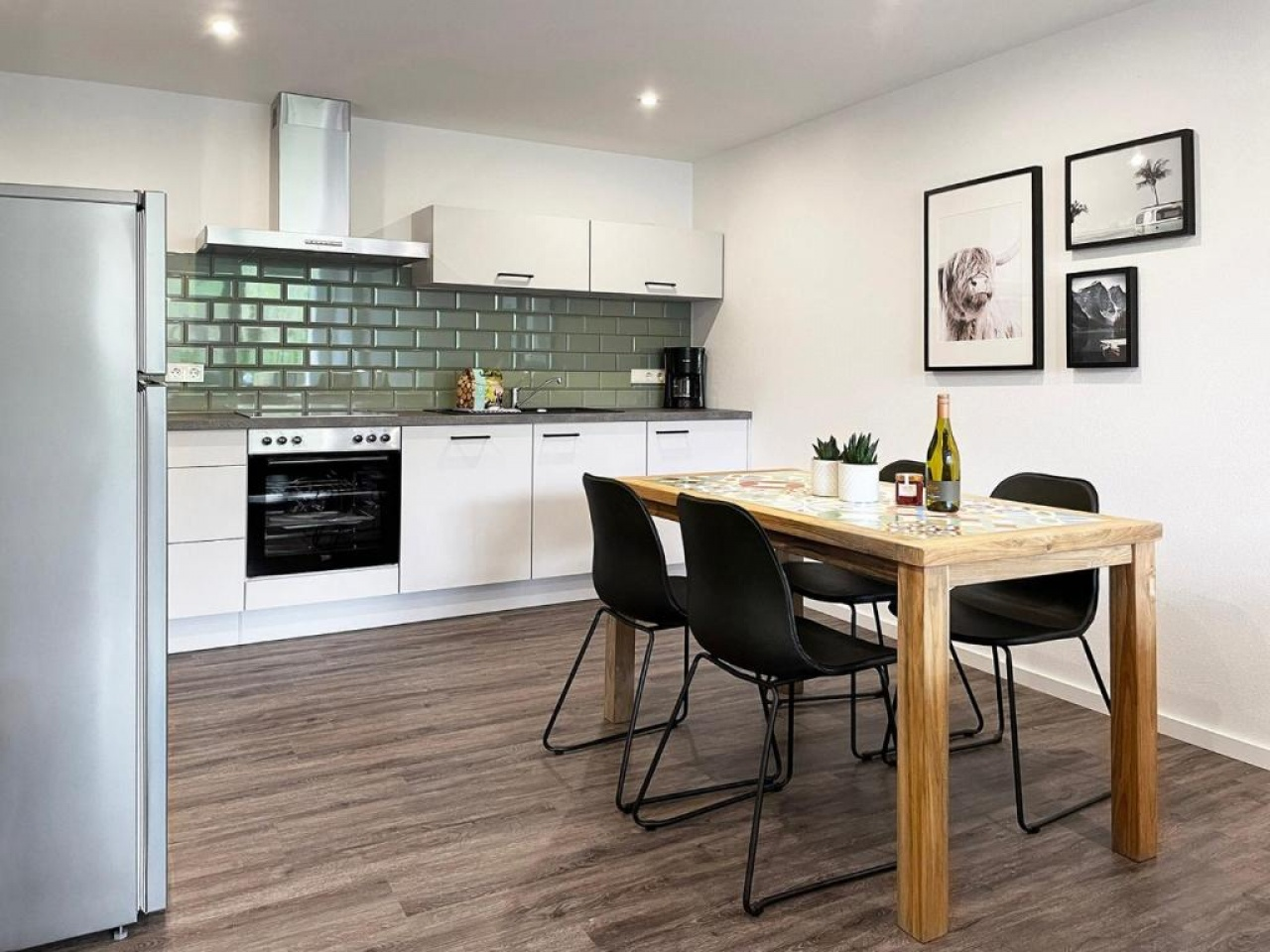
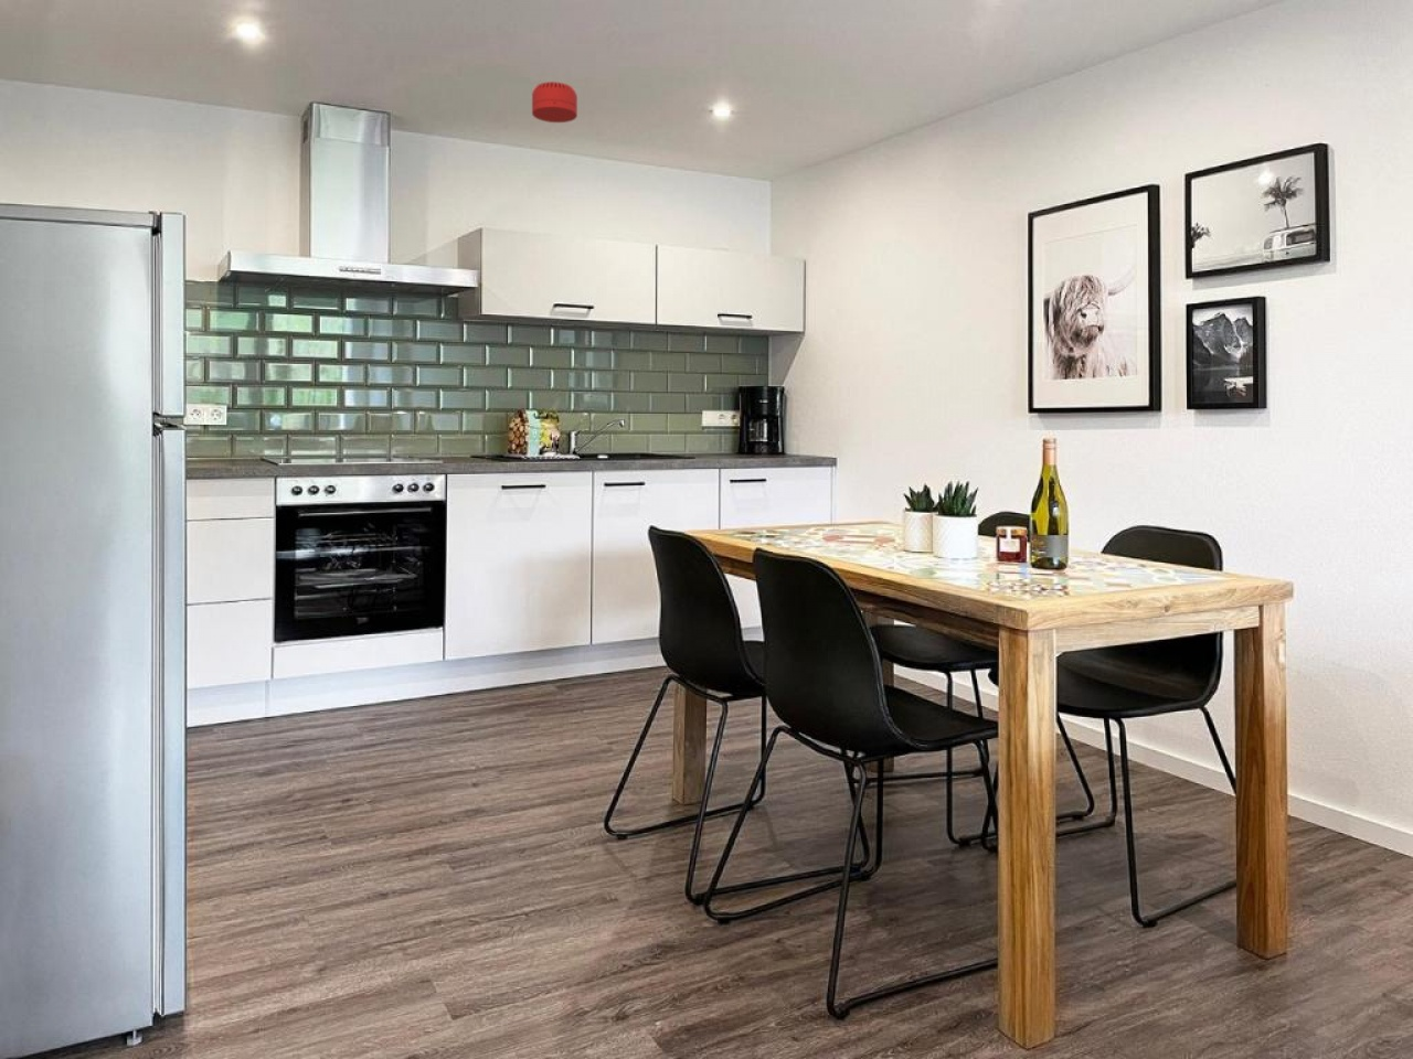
+ smoke detector [531,80,579,123]
